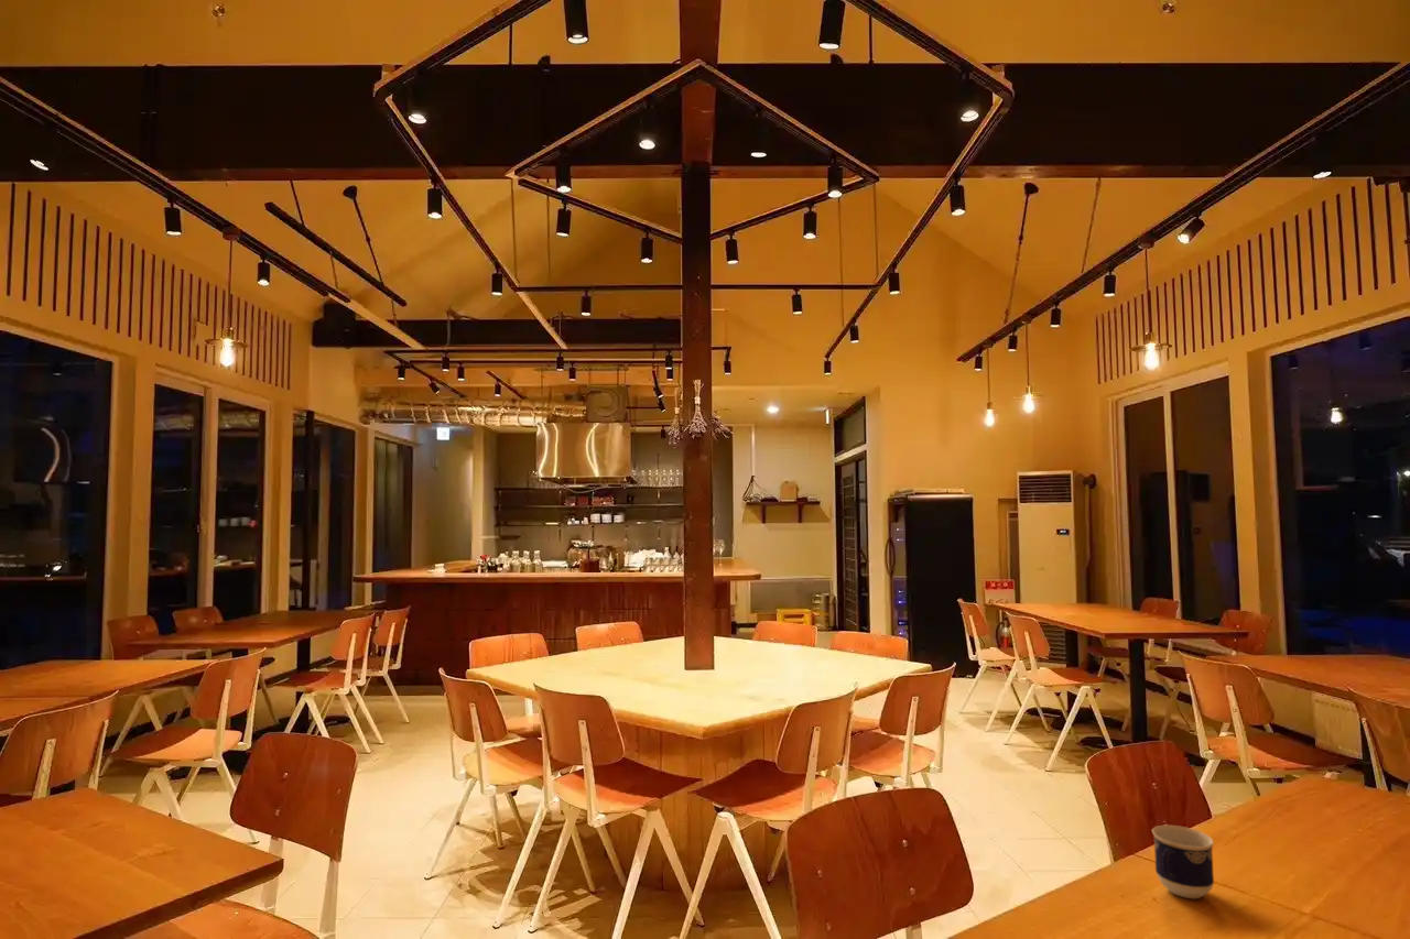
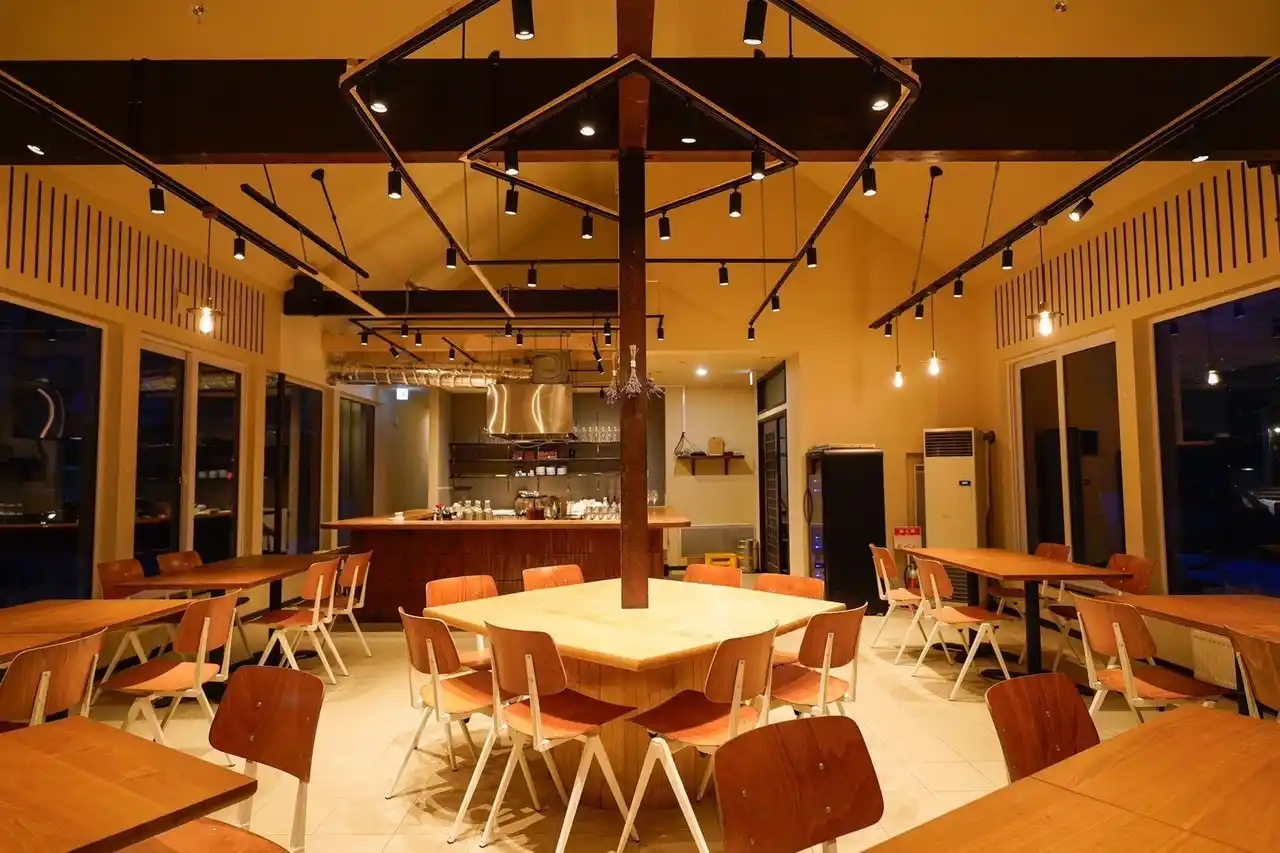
- cup [1151,825,1215,899]
